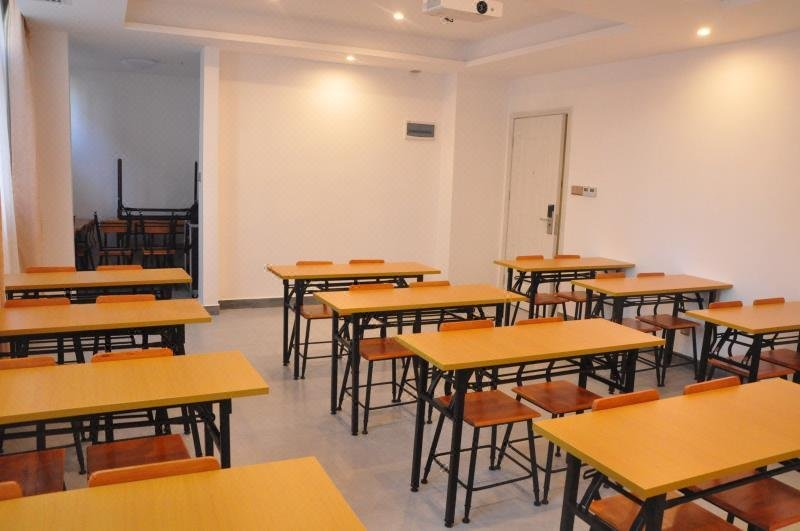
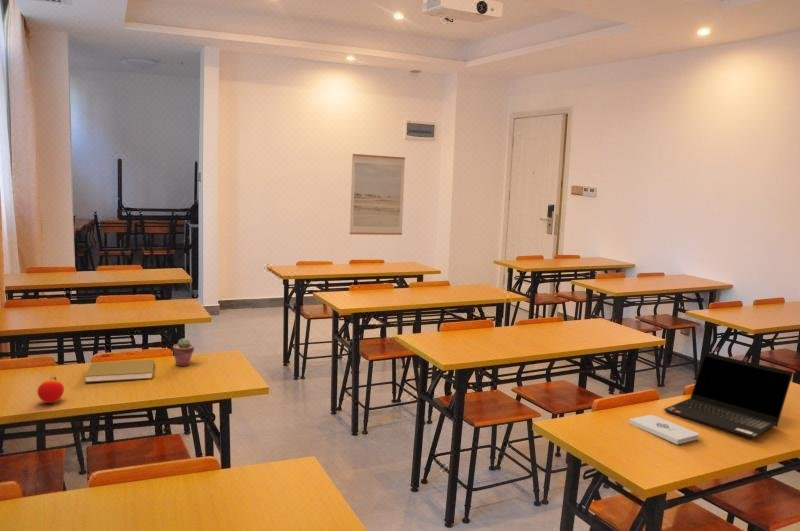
+ apple [36,375,65,404]
+ notepad [628,414,700,445]
+ laptop computer [663,352,794,439]
+ potted succulent [172,337,195,367]
+ wall art [349,153,406,236]
+ book [84,359,155,383]
